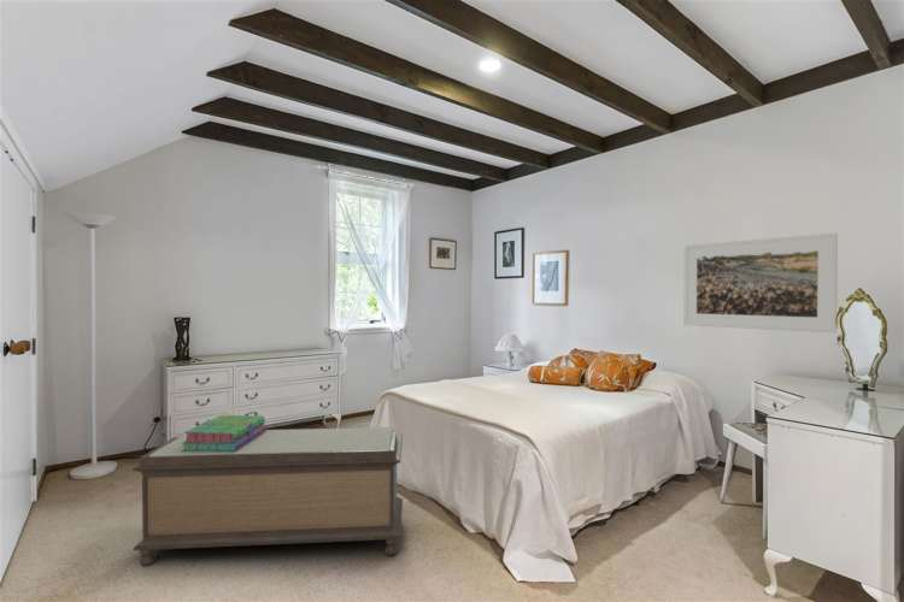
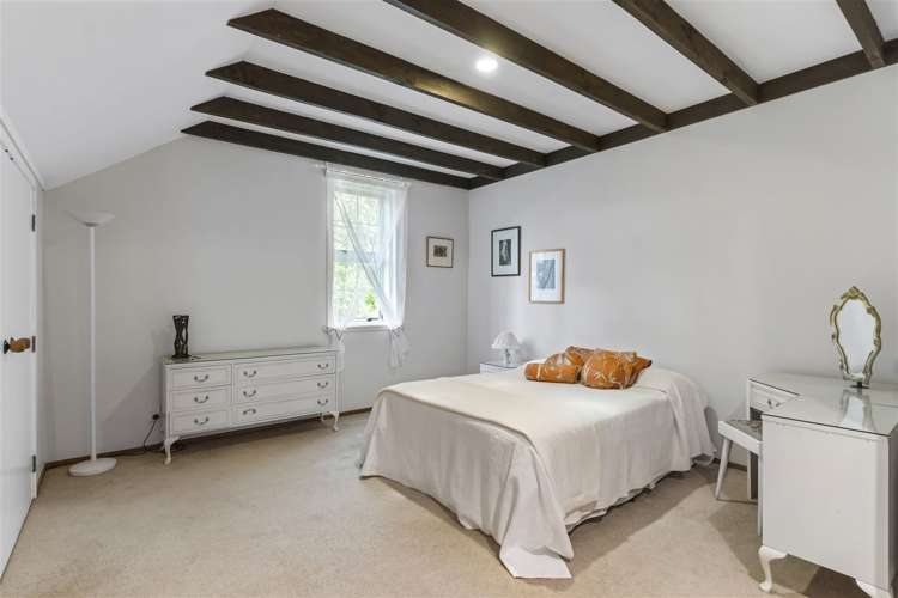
- bench [131,426,404,568]
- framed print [682,231,839,335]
- stack of books [182,414,268,452]
